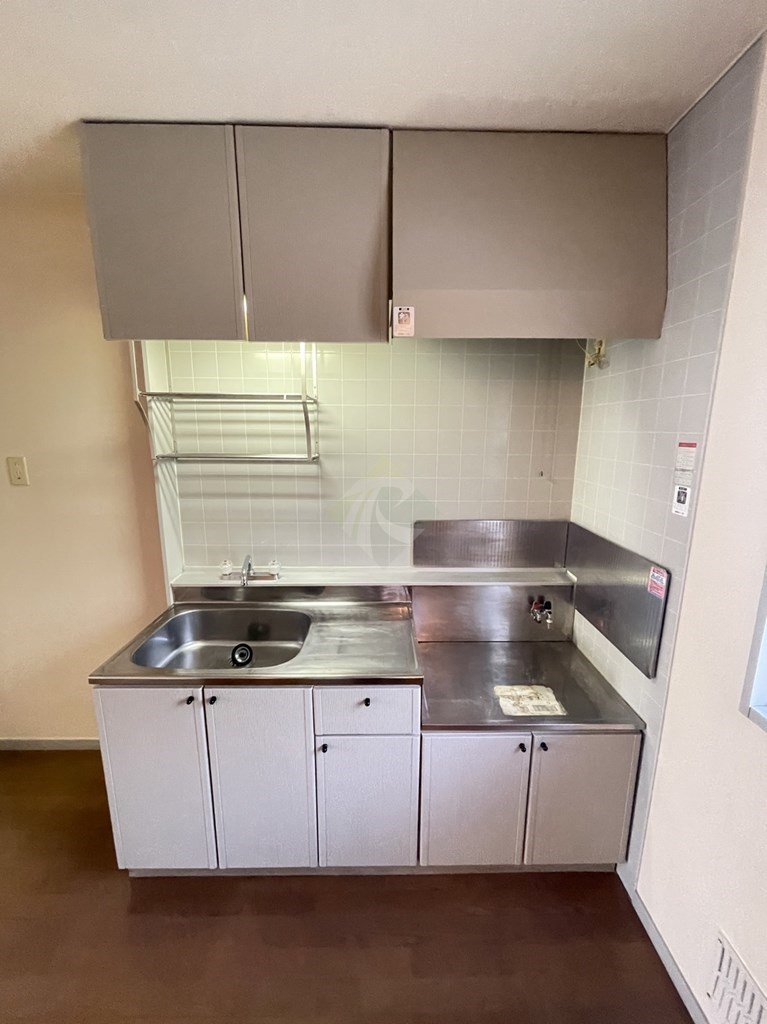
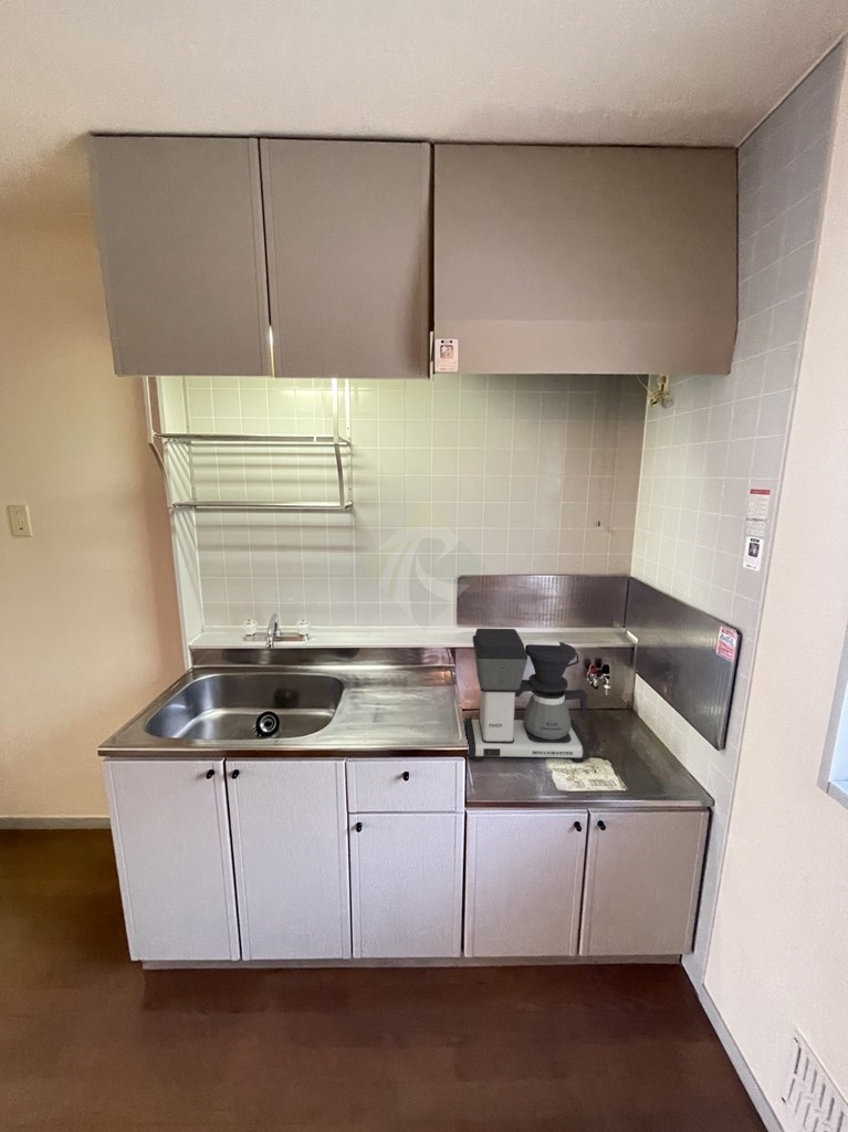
+ coffee maker [464,627,591,763]
